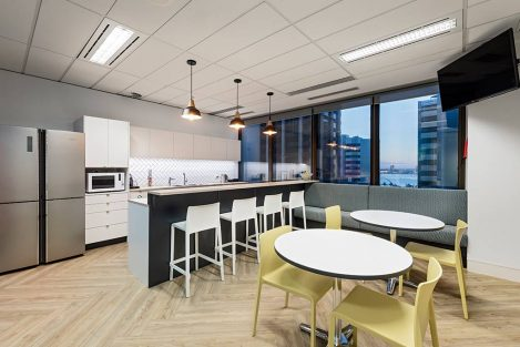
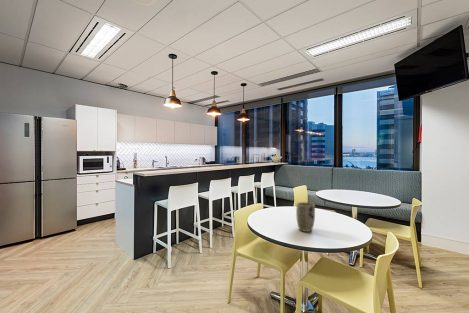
+ plant pot [295,201,316,233]
